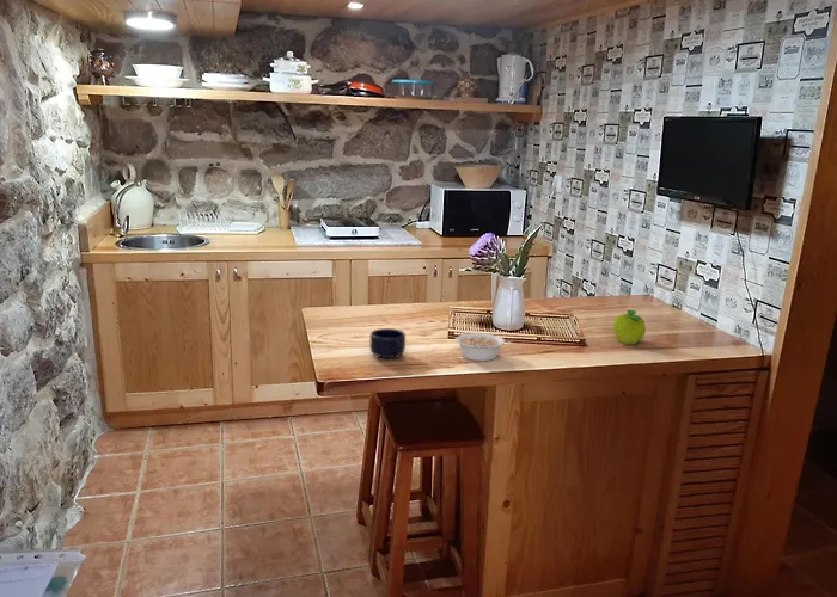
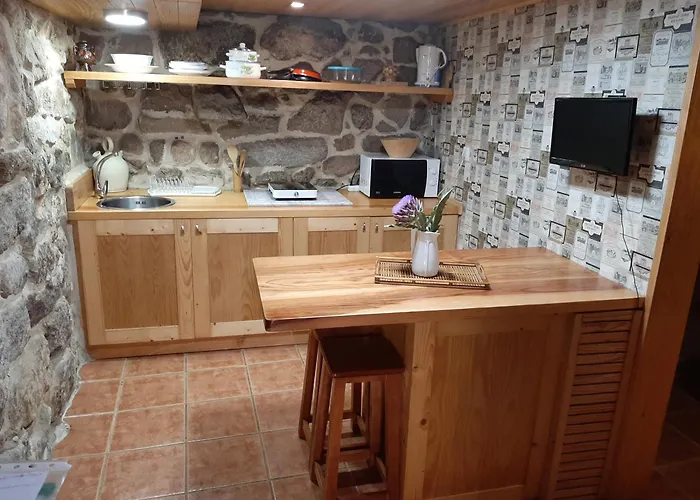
- legume [454,332,515,362]
- mug [369,327,407,359]
- fruit [612,309,647,346]
